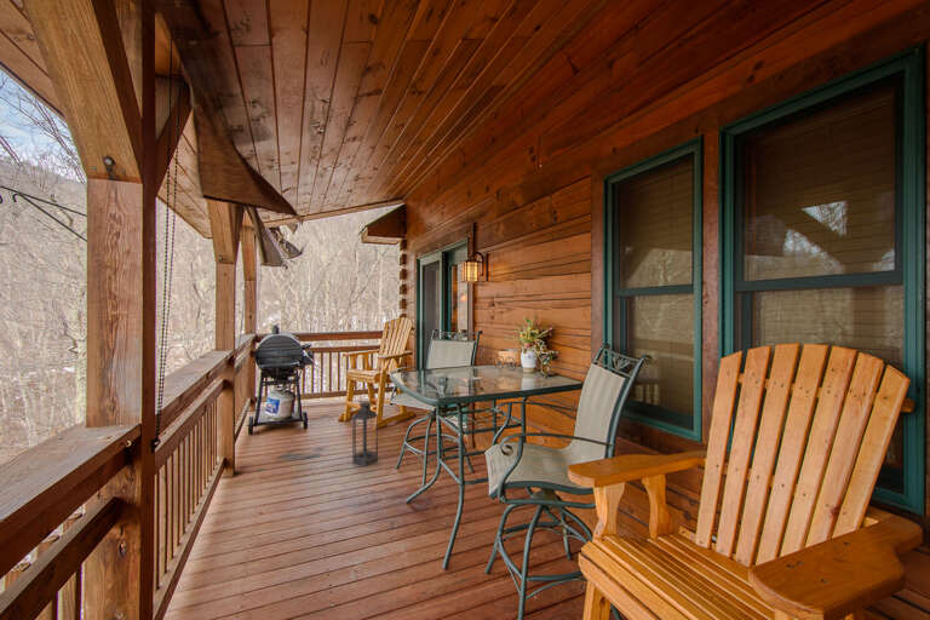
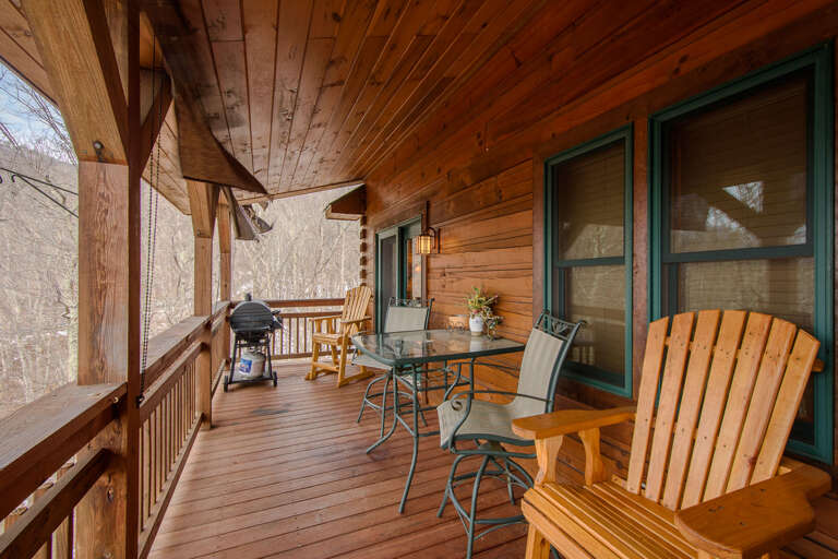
- lantern [351,391,379,467]
